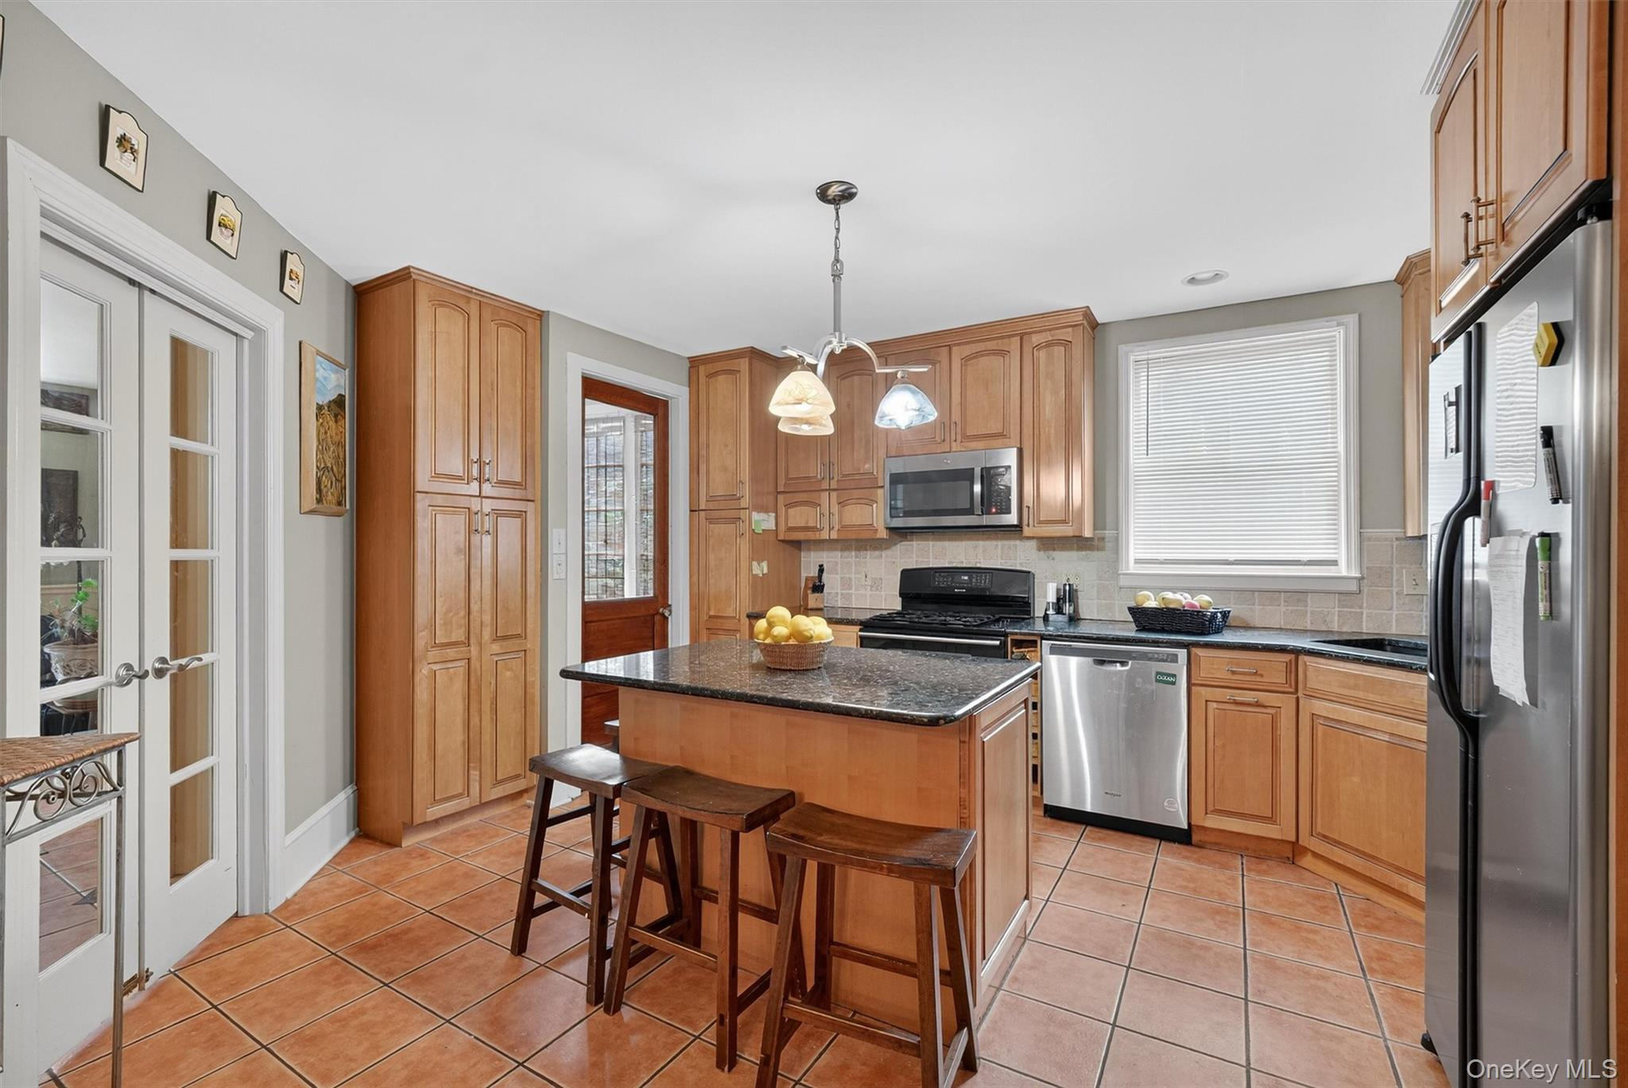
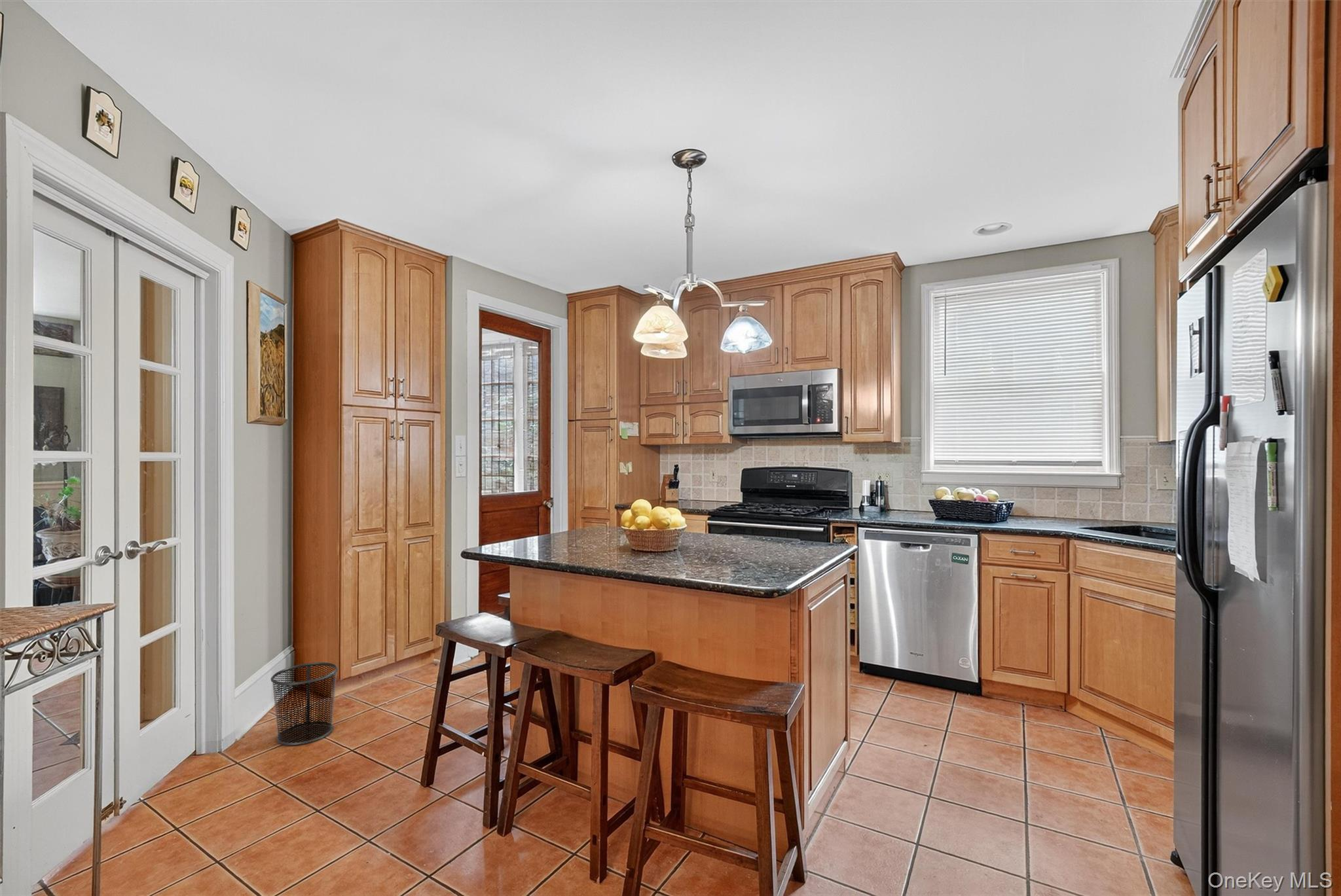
+ waste bin [270,662,339,746]
